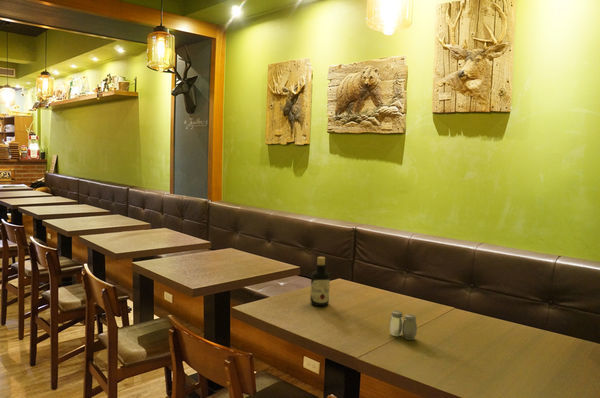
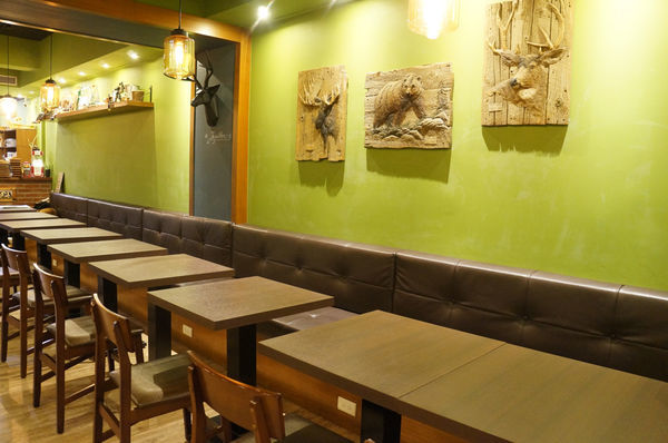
- salt and pepper shaker [389,310,418,341]
- bottle [309,256,331,307]
